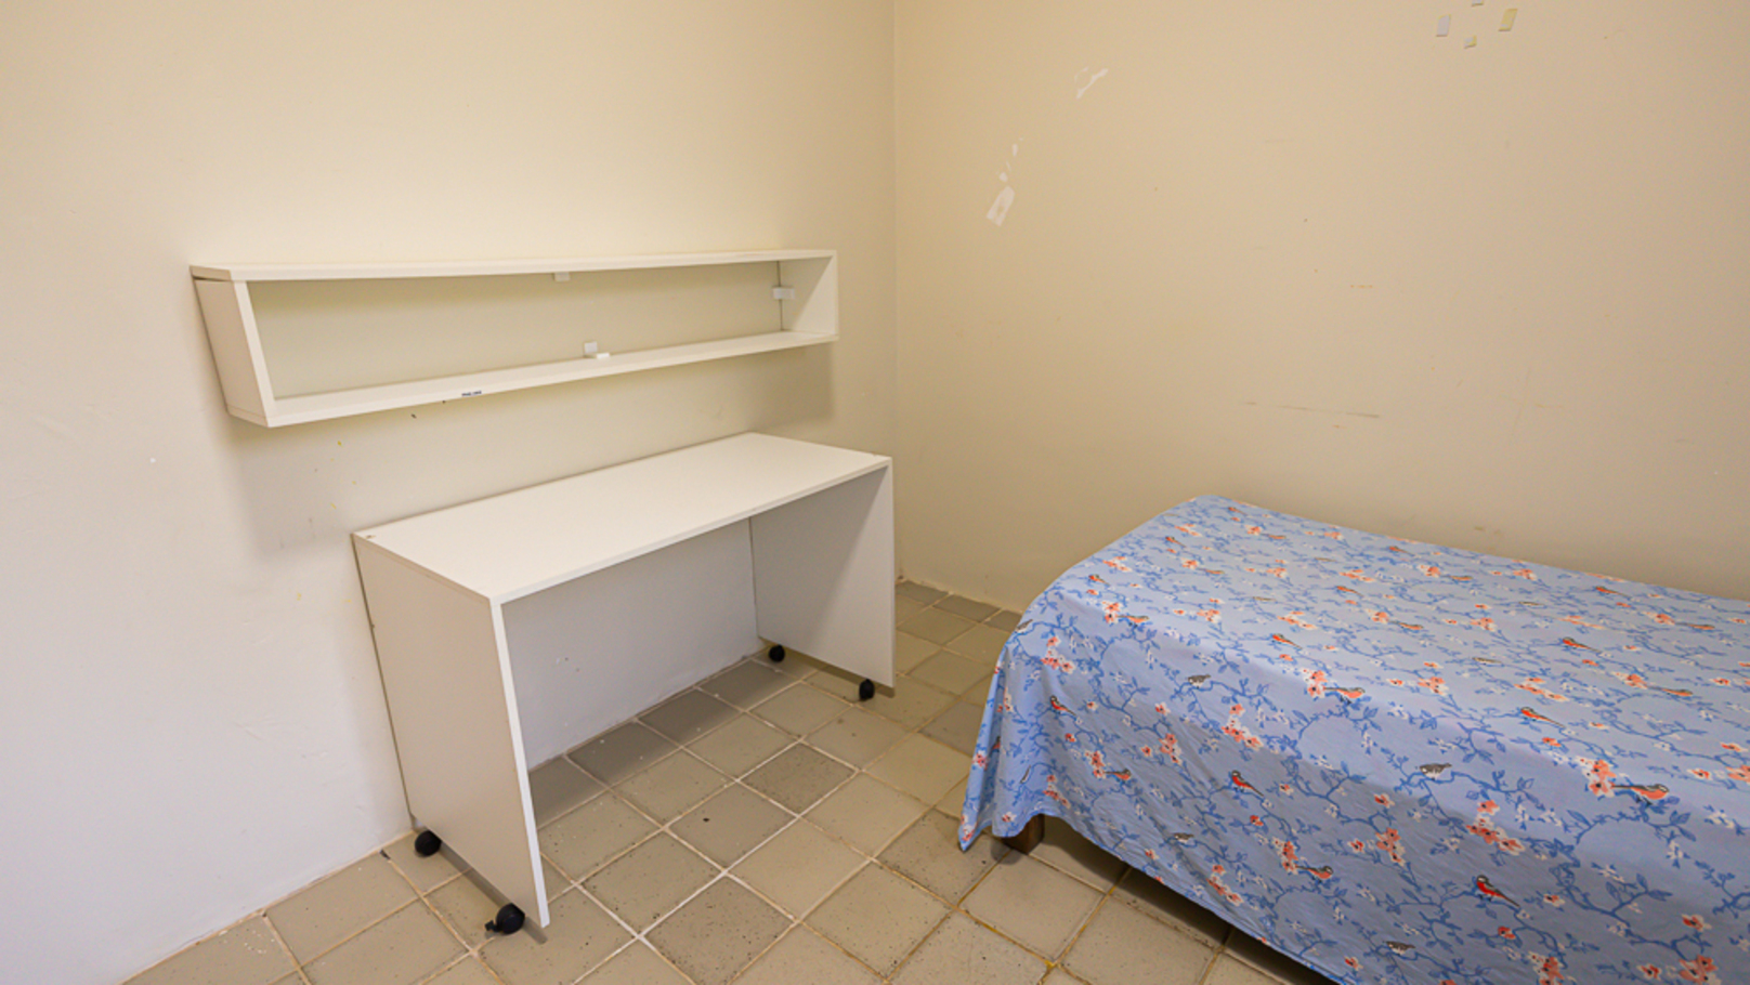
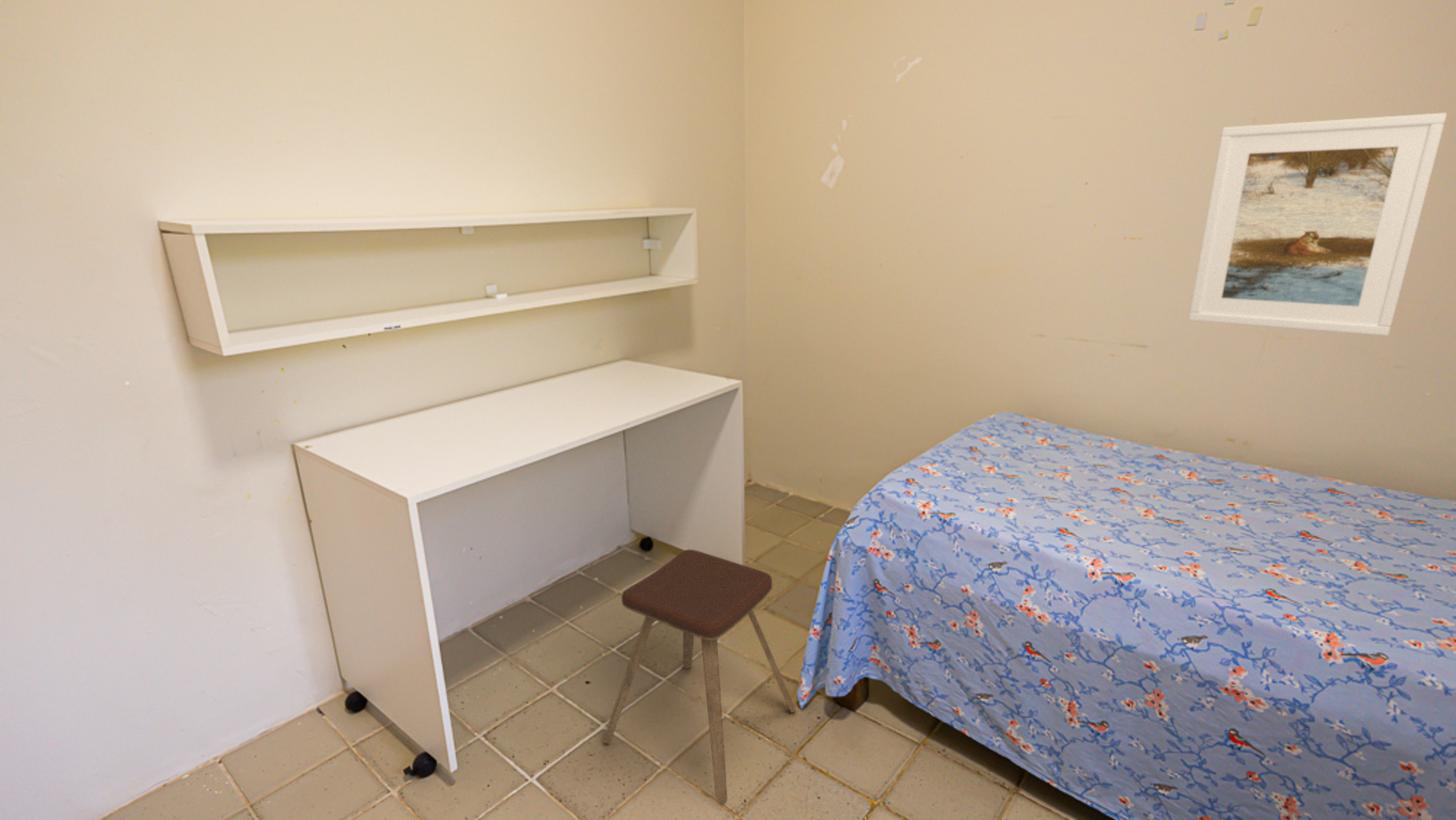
+ music stool [603,549,797,806]
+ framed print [1188,112,1448,337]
